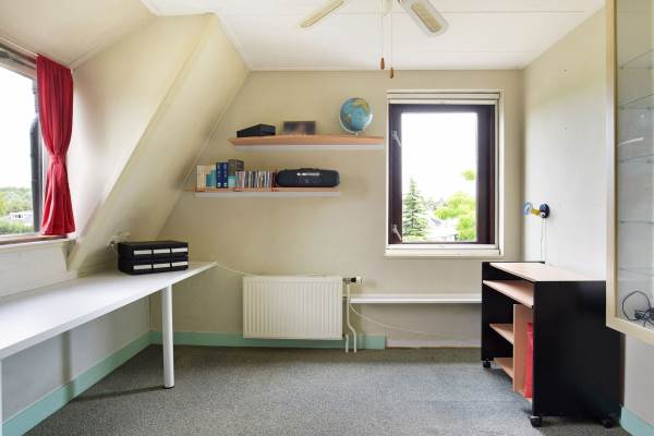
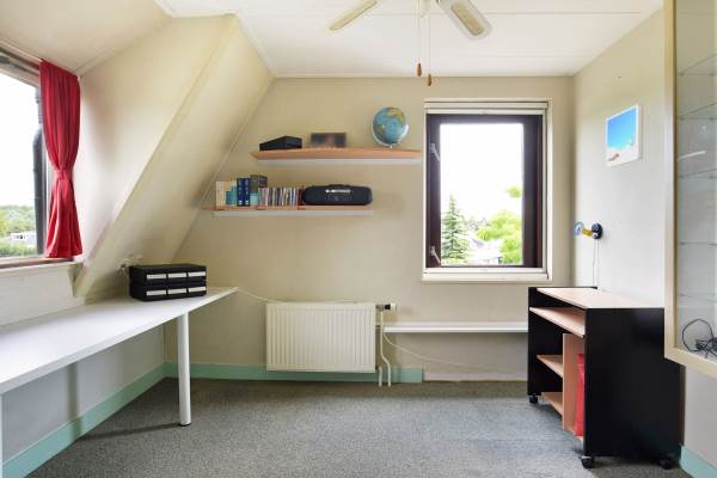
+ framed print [605,103,644,168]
